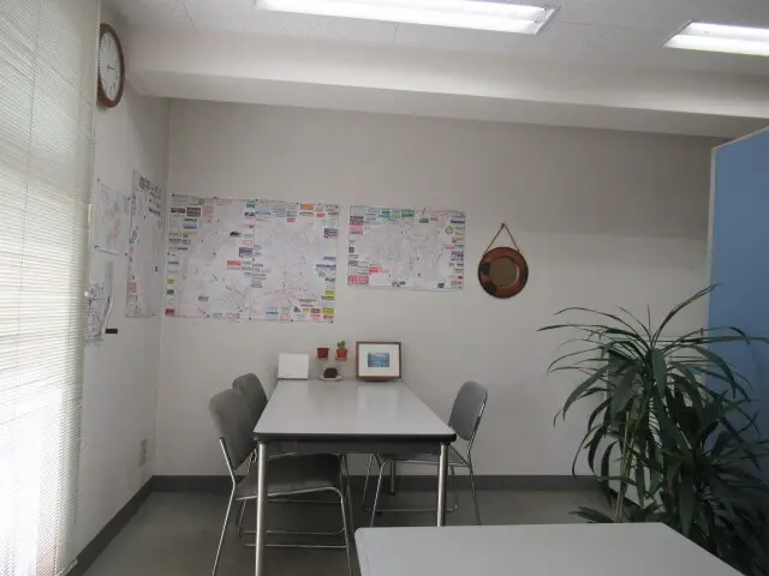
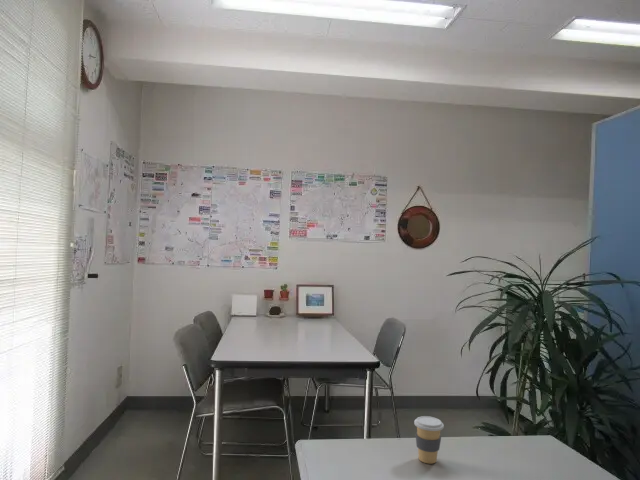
+ coffee cup [413,415,445,465]
